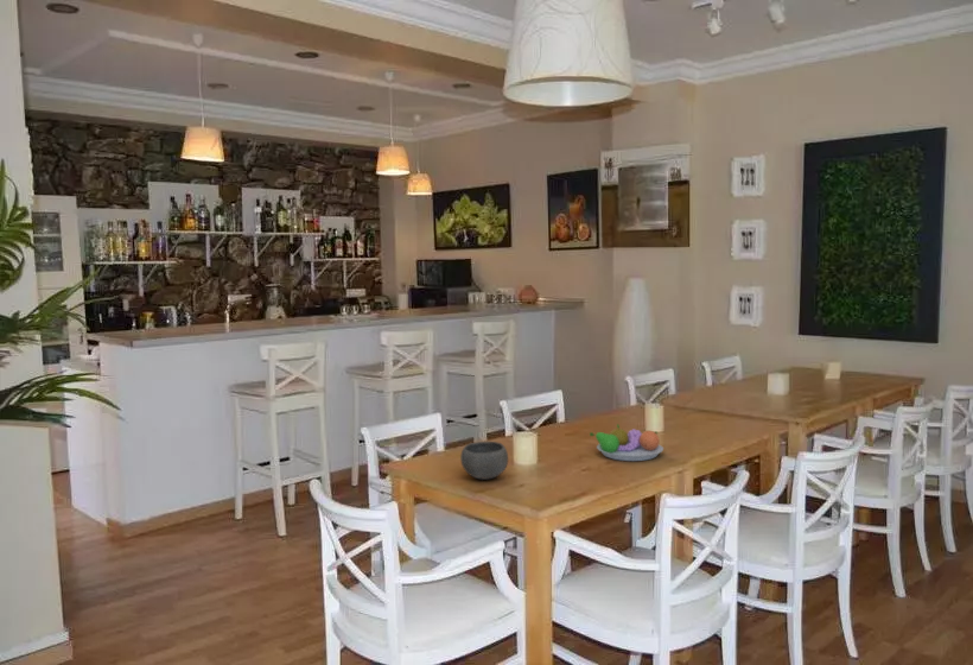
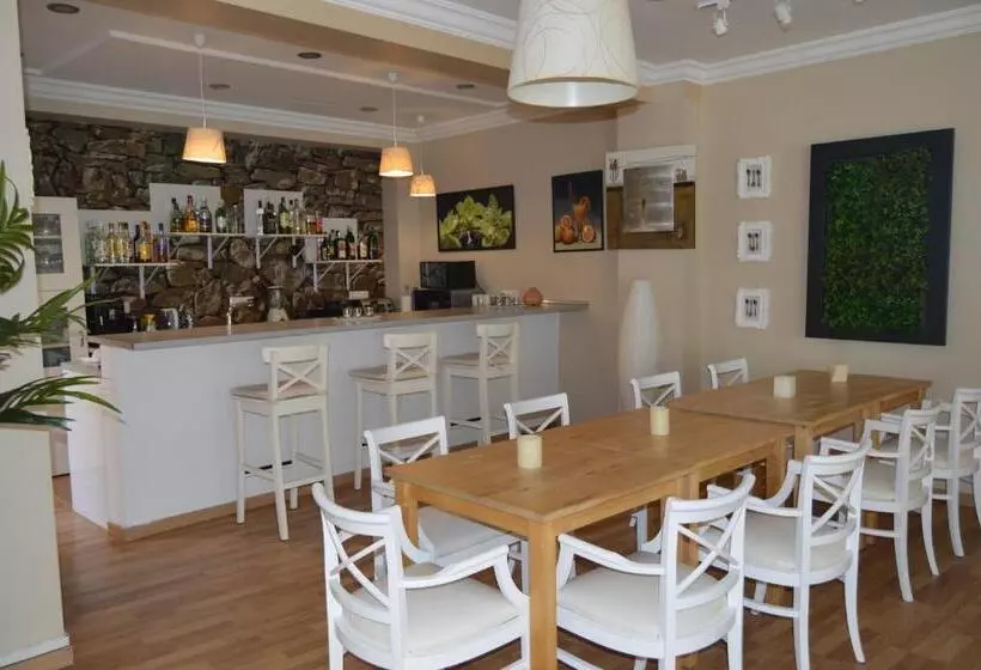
- fruit bowl [589,423,664,462]
- bowl [459,441,509,481]
